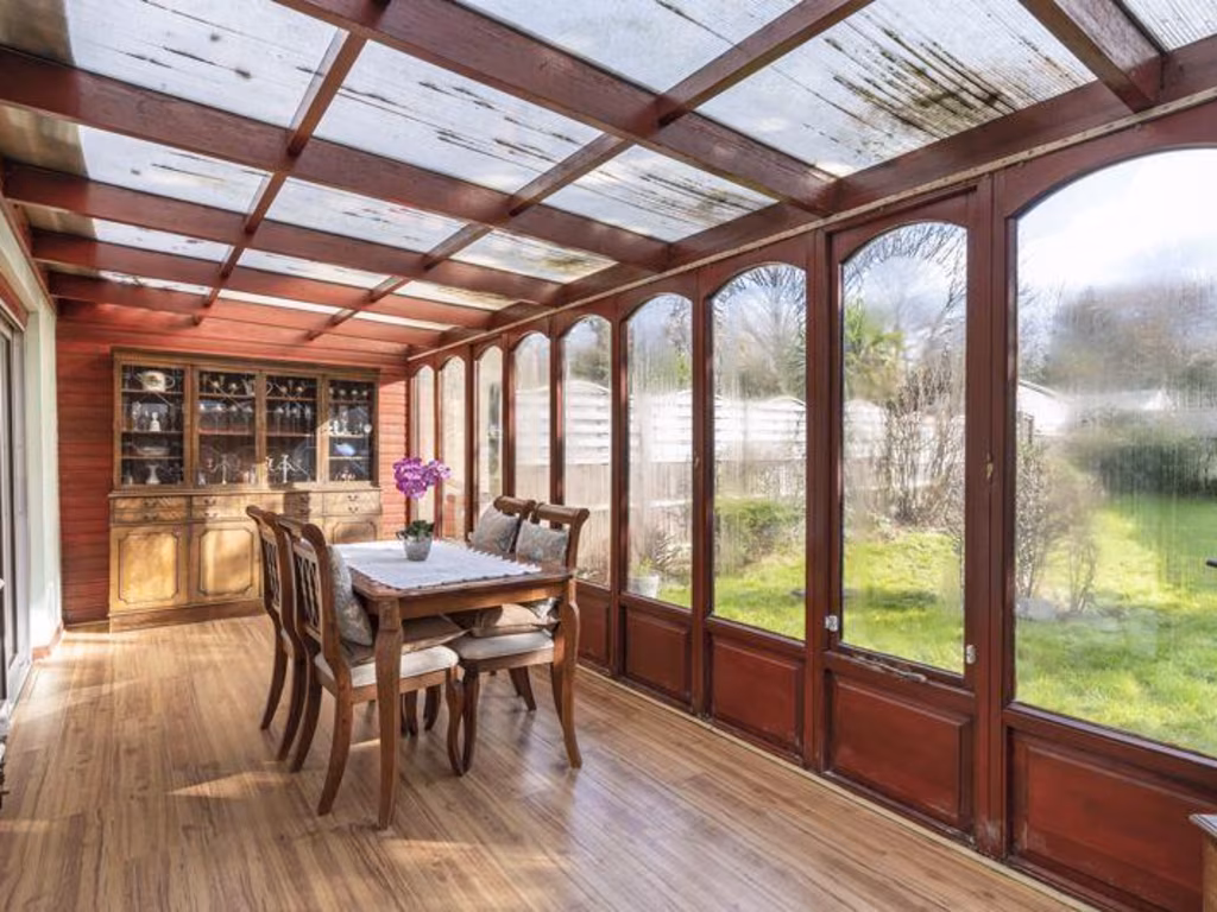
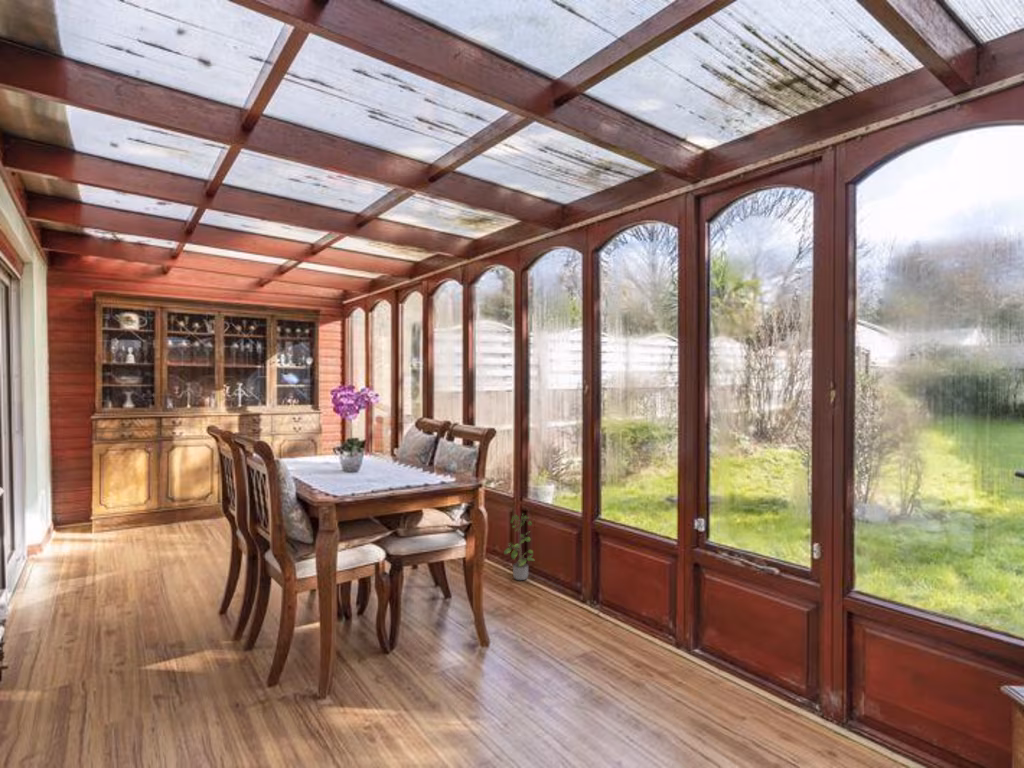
+ potted plant [503,512,535,581]
